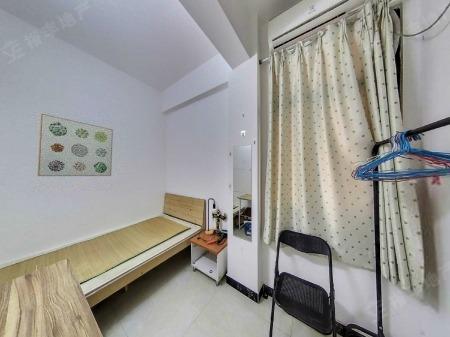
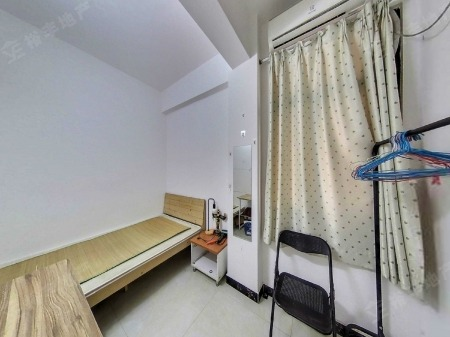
- wall art [37,113,114,177]
